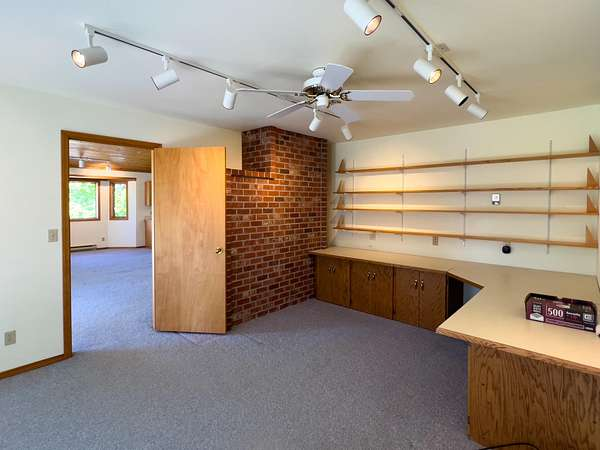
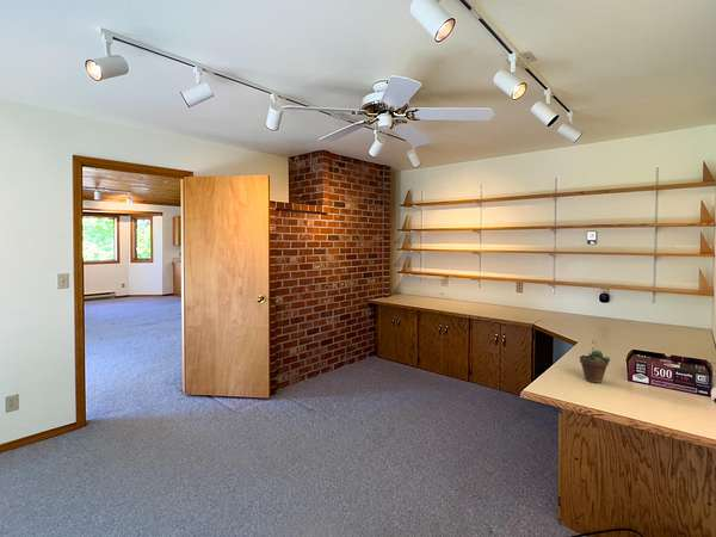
+ succulent plant [579,339,611,383]
